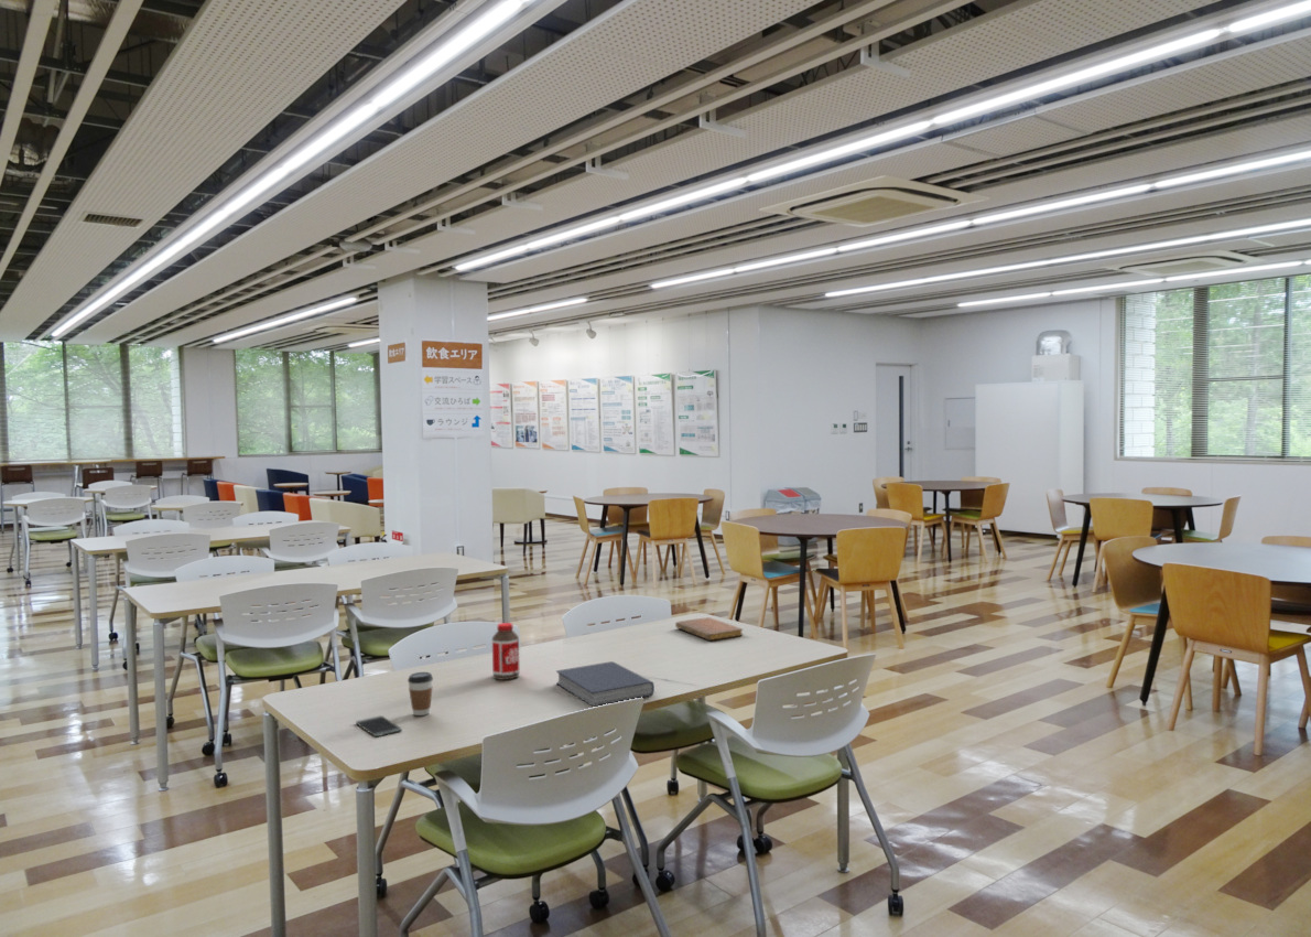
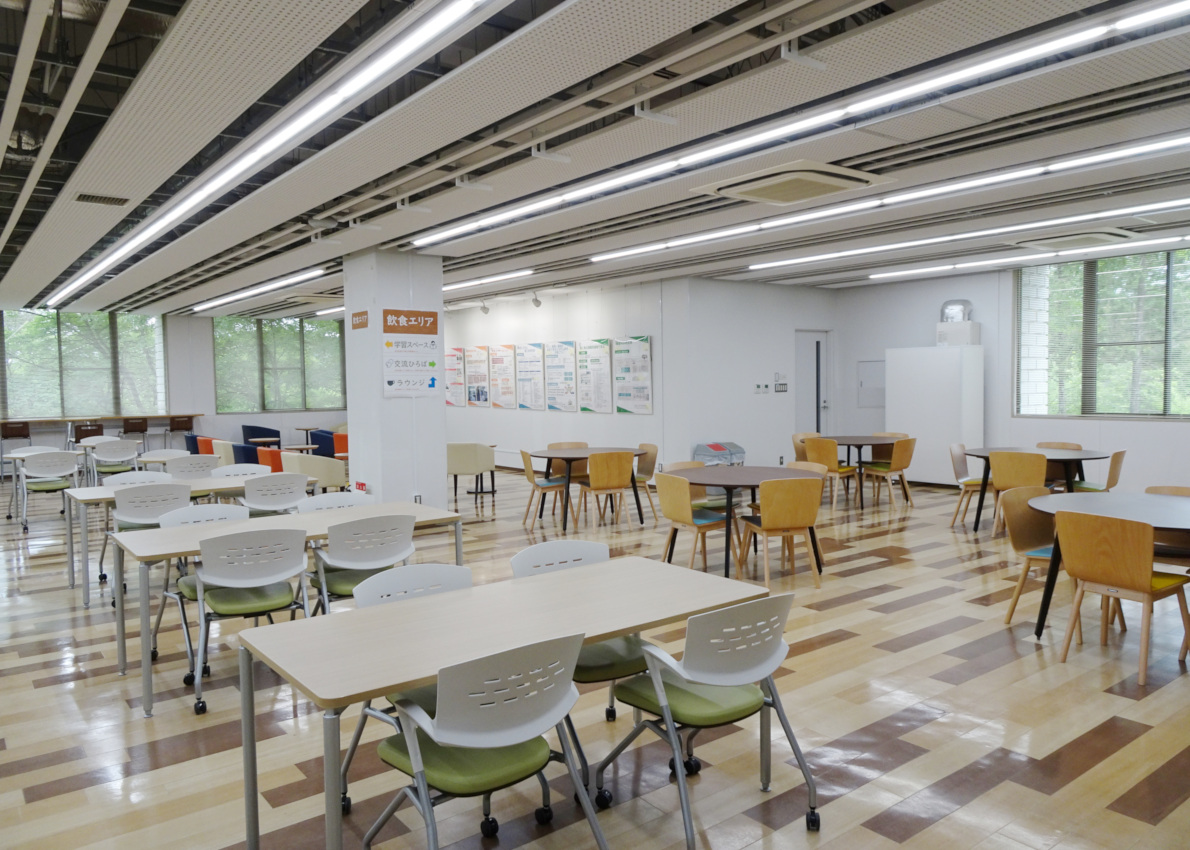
- book [555,660,656,708]
- notebook [674,616,744,642]
- smartphone [355,714,403,737]
- bottle [491,622,520,681]
- coffee cup [407,671,434,717]
